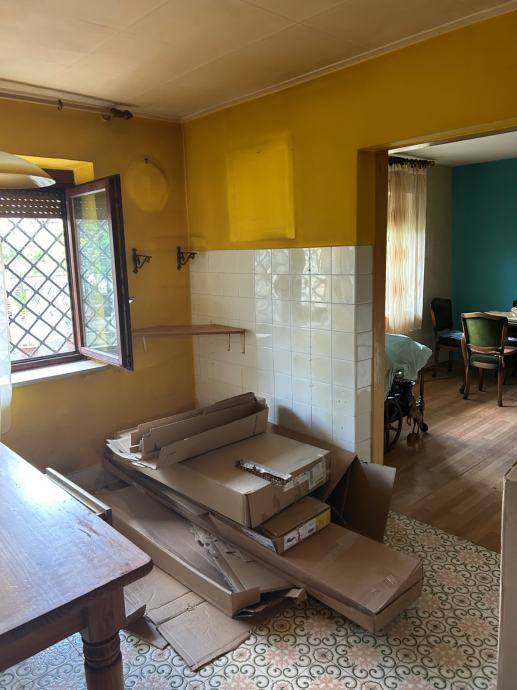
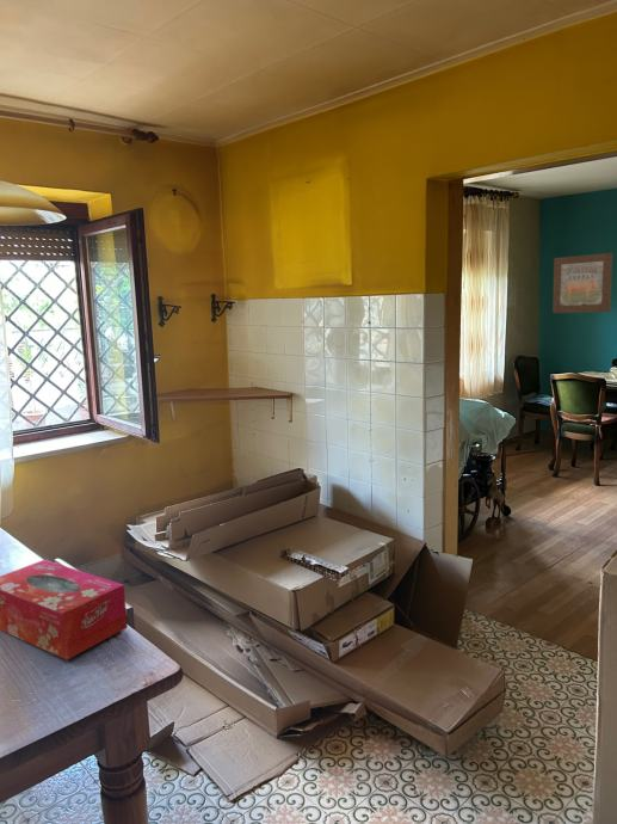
+ tissue box [0,559,129,662]
+ wall art [551,252,613,314]
